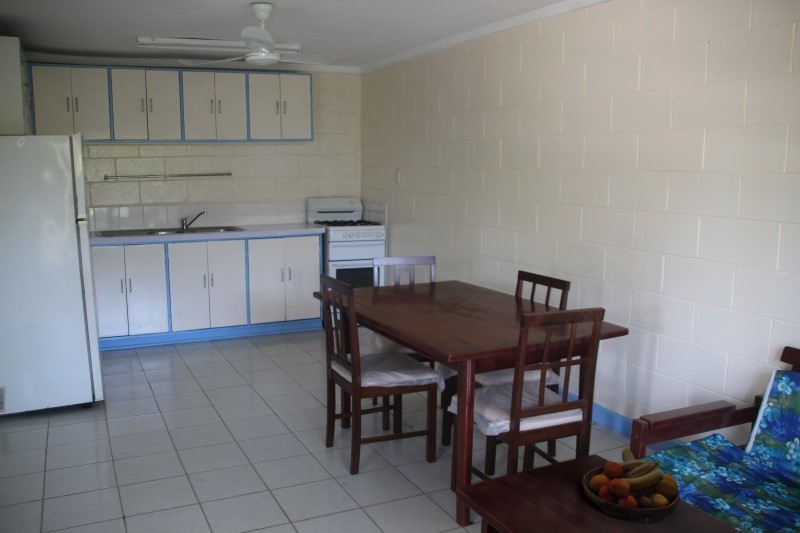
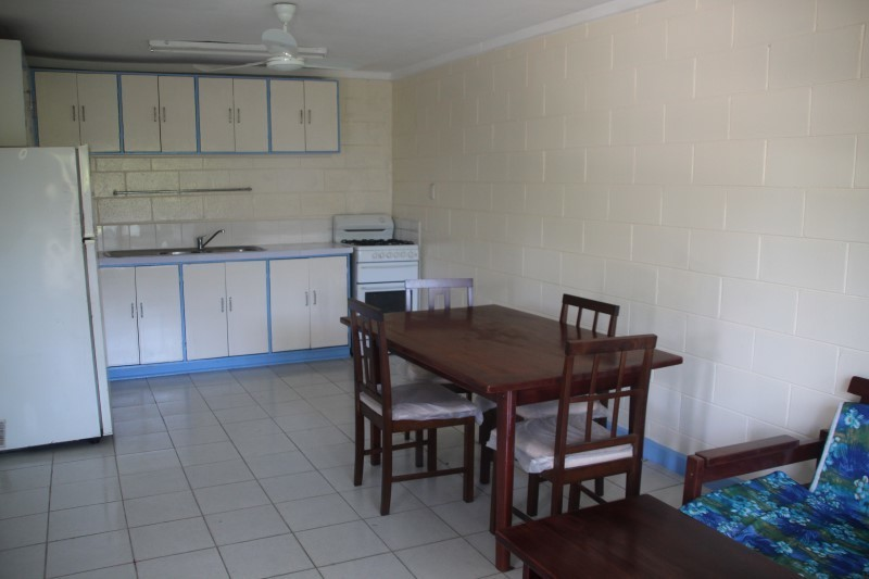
- fruit bowl [581,446,681,525]
